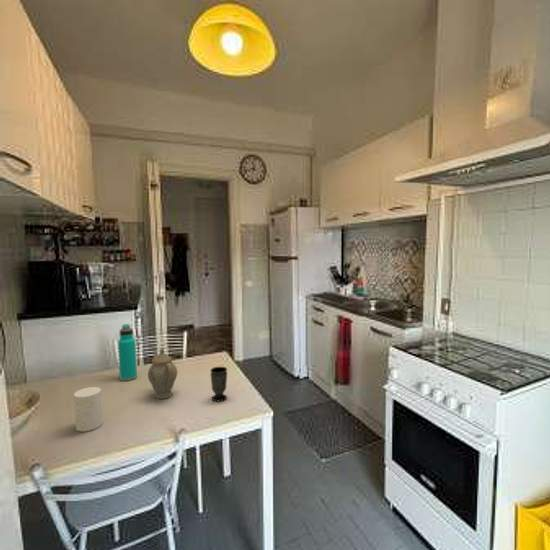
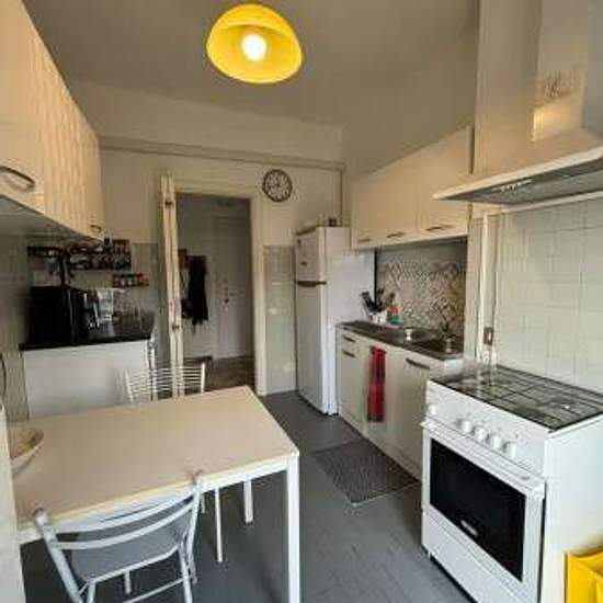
- chinaware [147,347,178,400]
- cup [73,386,104,432]
- water bottle [117,323,138,382]
- cup [210,366,228,402]
